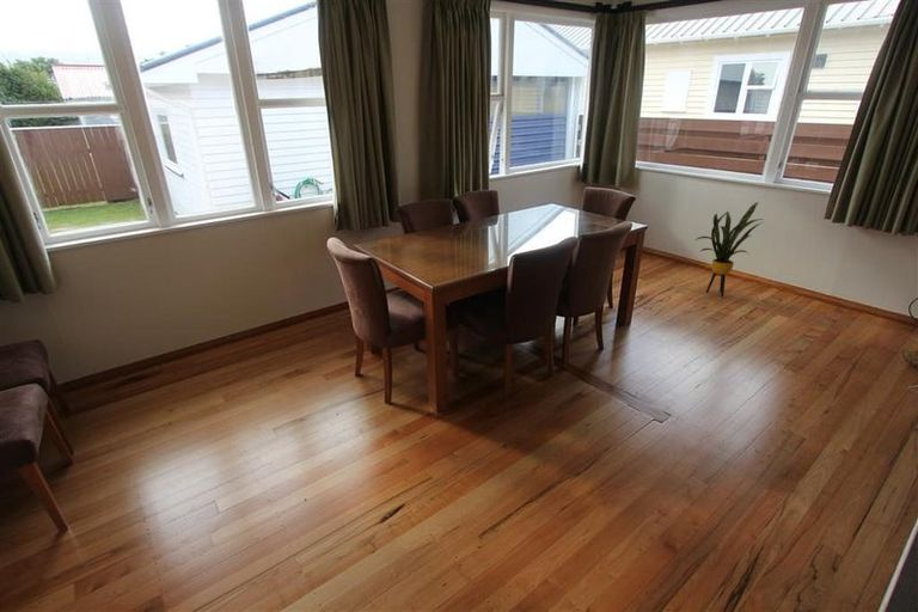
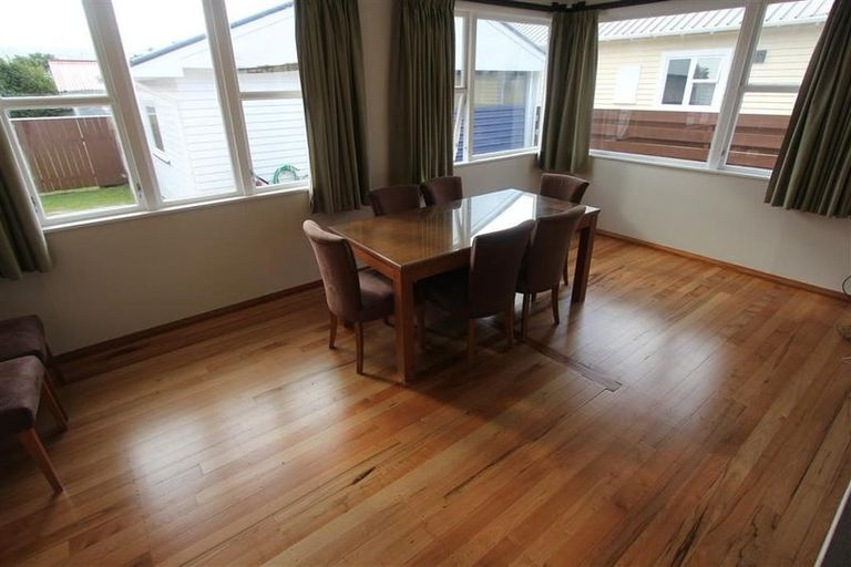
- house plant [694,201,765,298]
